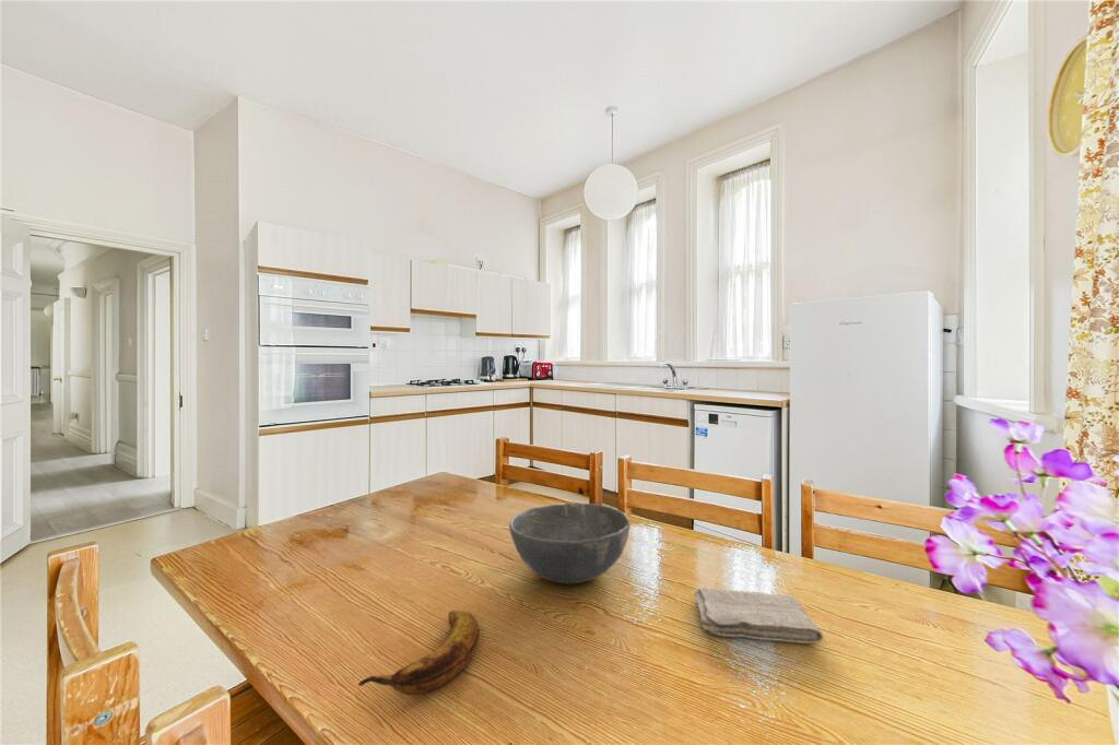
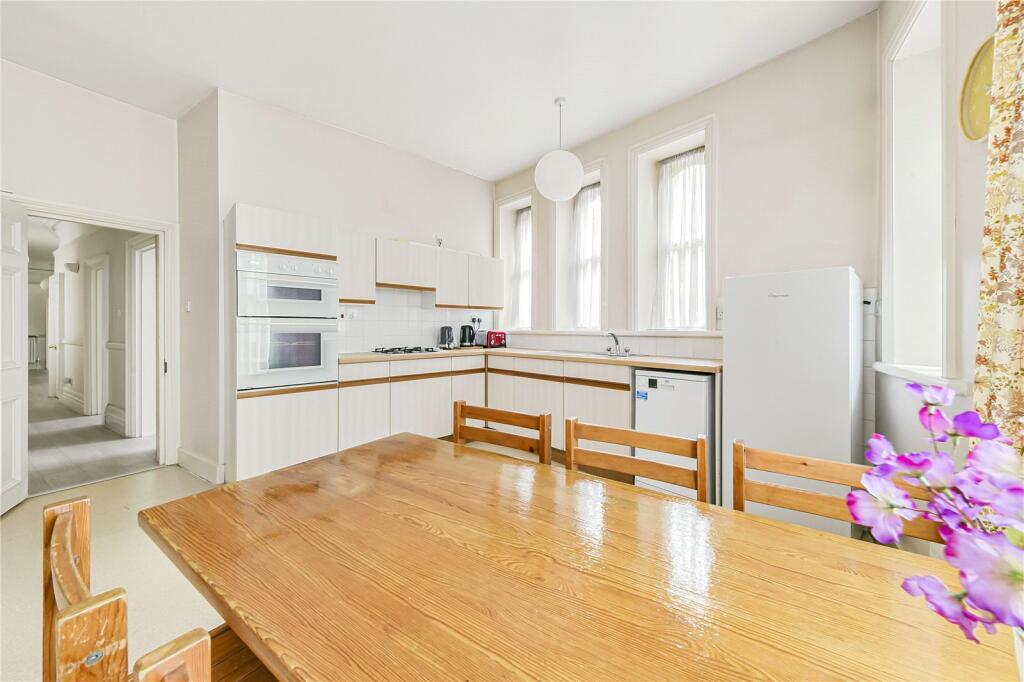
- bowl [508,502,631,584]
- banana [357,610,481,696]
- washcloth [693,587,824,645]
